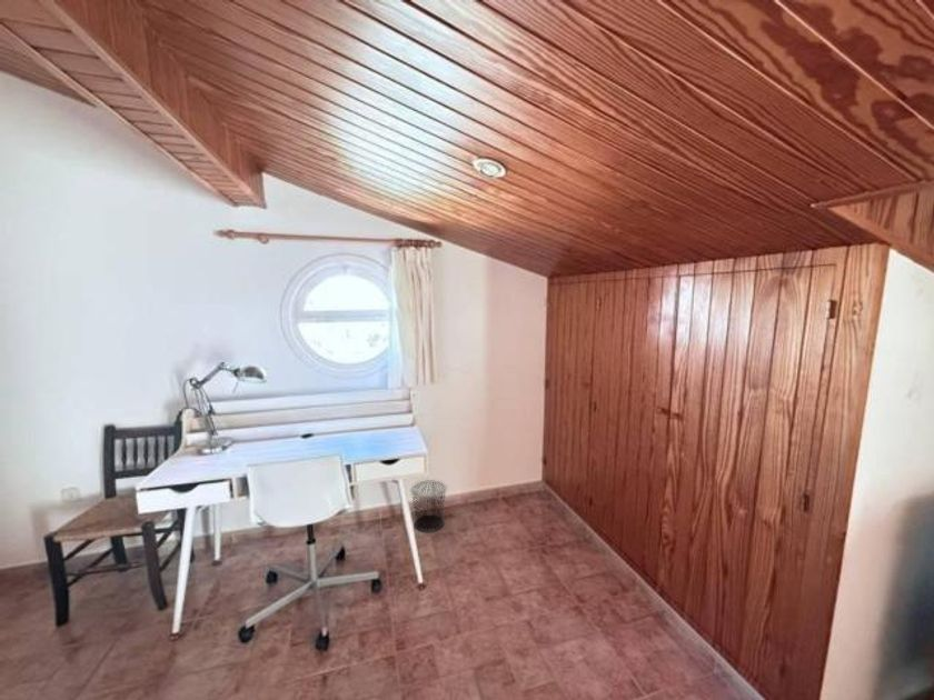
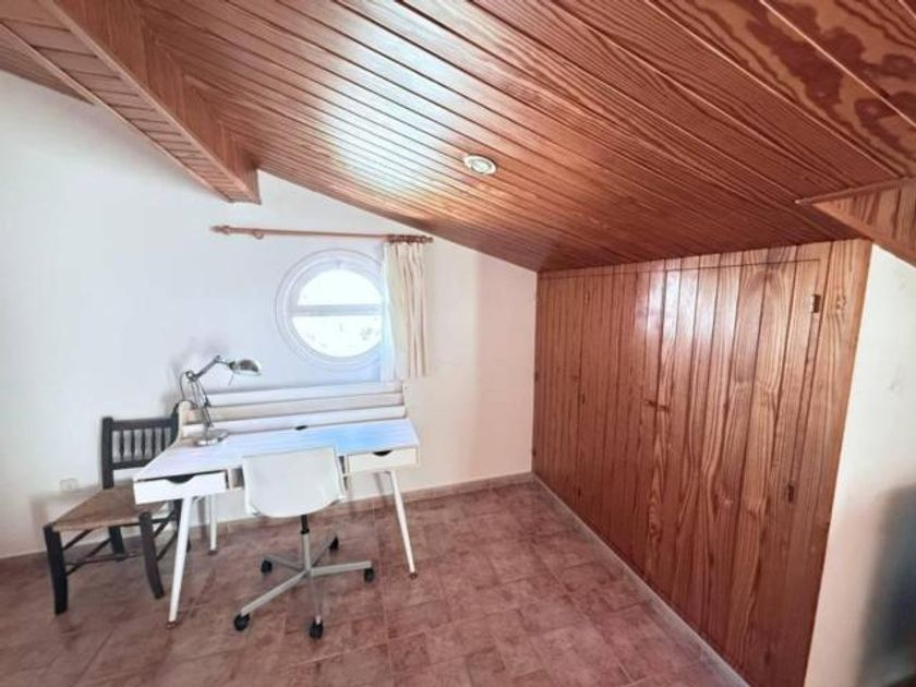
- waste bin [410,479,448,533]
